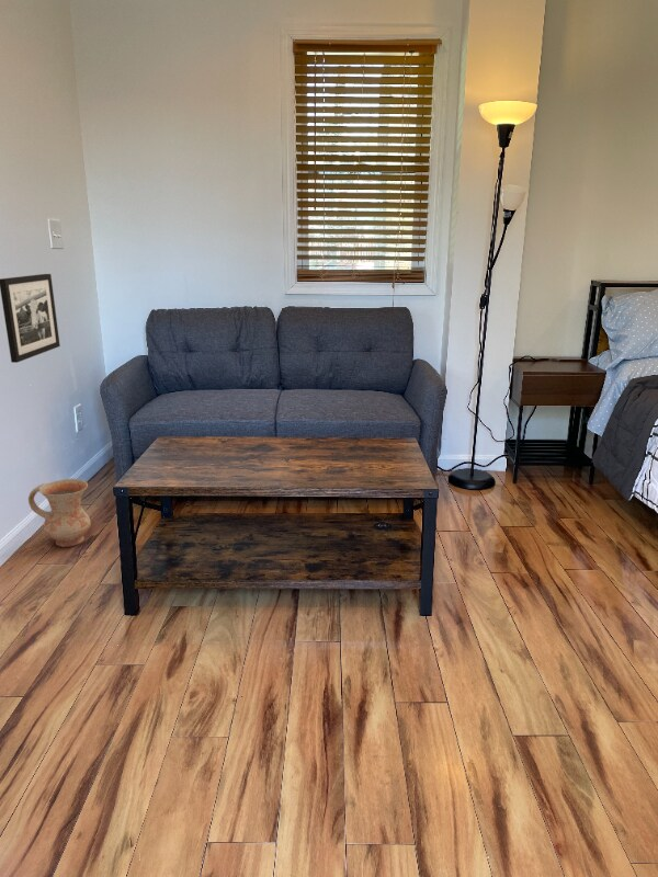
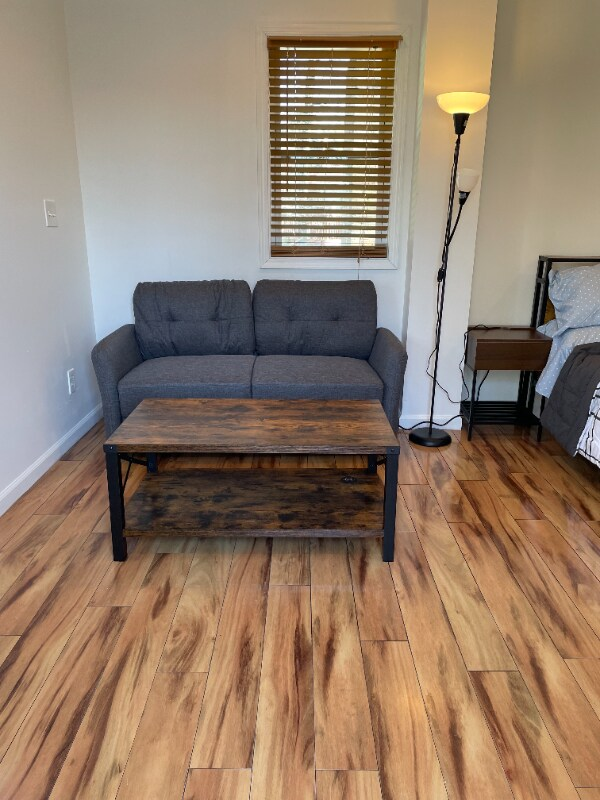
- ceramic jug [27,478,92,548]
- picture frame [0,273,61,364]
